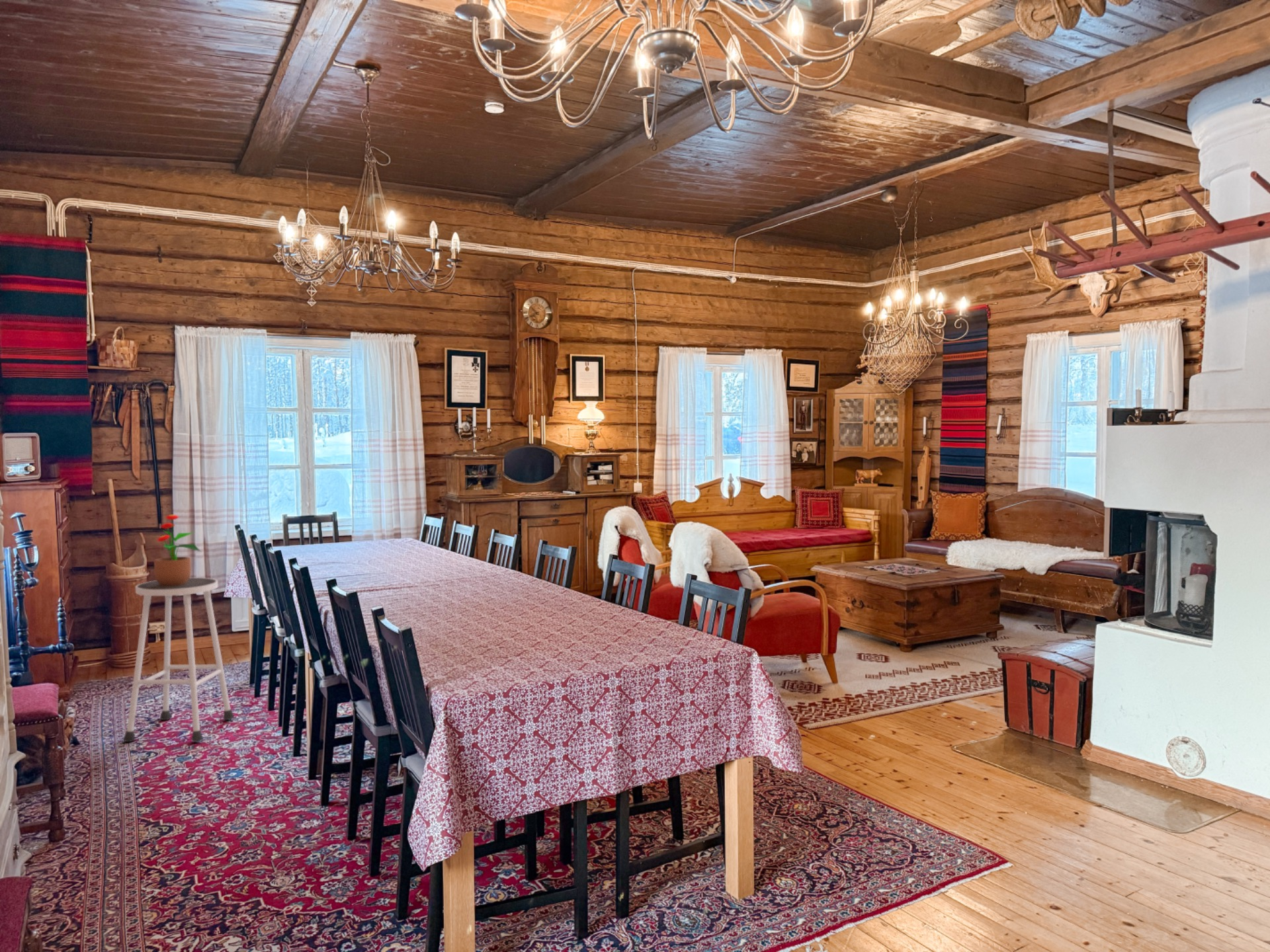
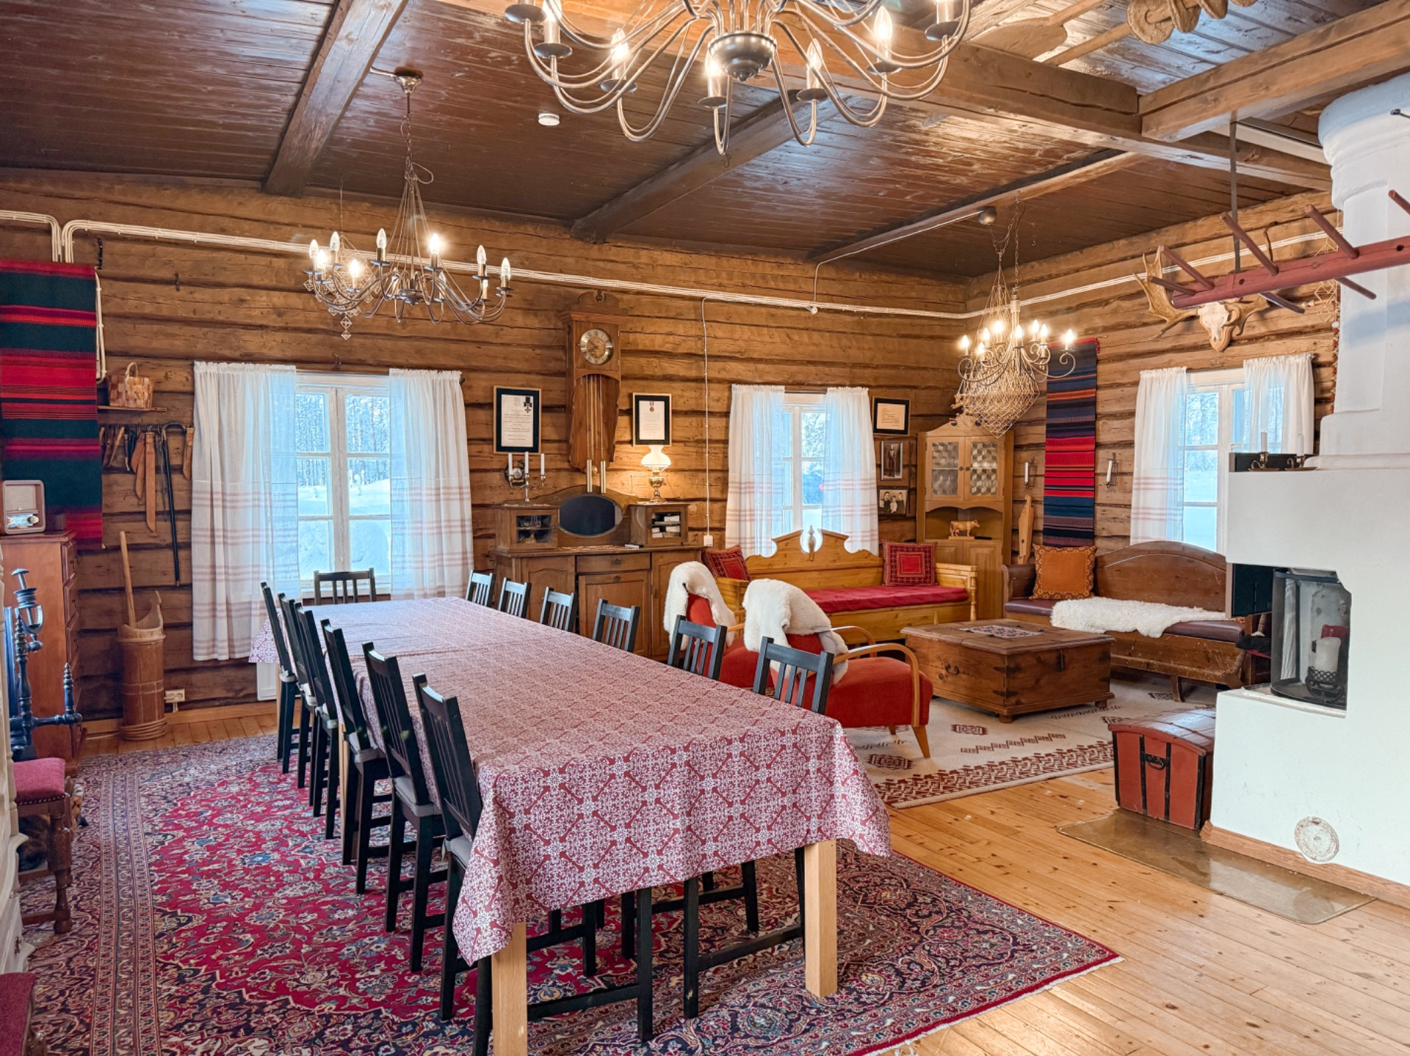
- potted flower [153,514,201,586]
- stool [122,577,235,742]
